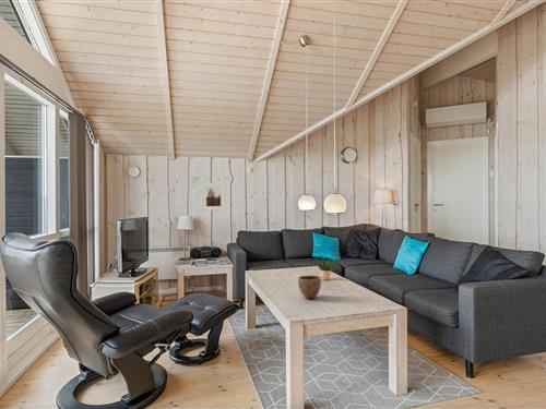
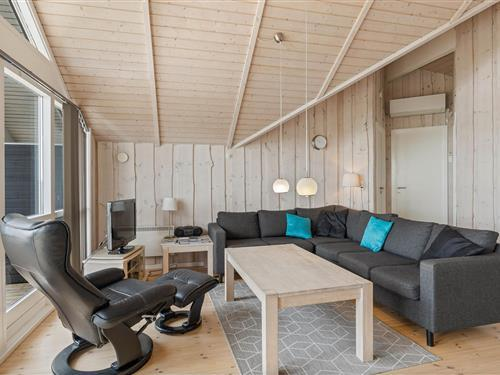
- decorative bowl [297,275,322,300]
- potted plant [314,250,337,281]
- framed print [201,182,226,212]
